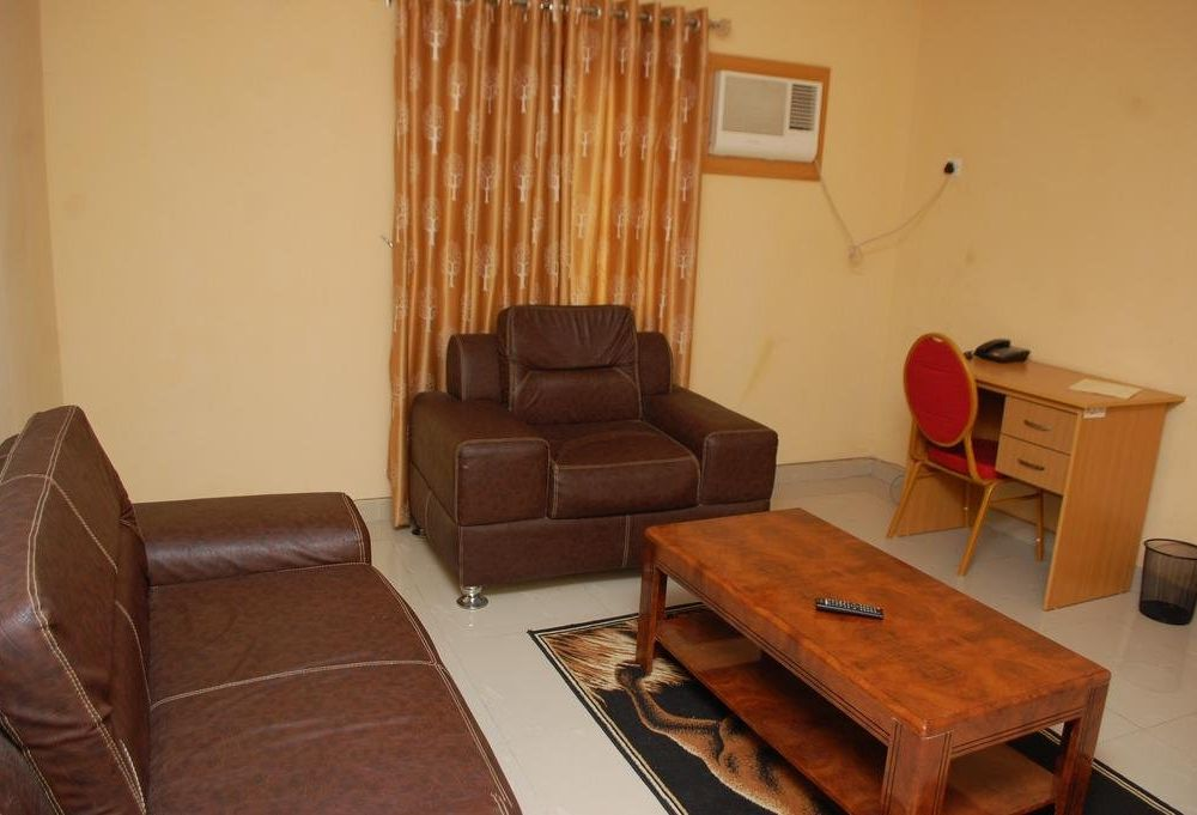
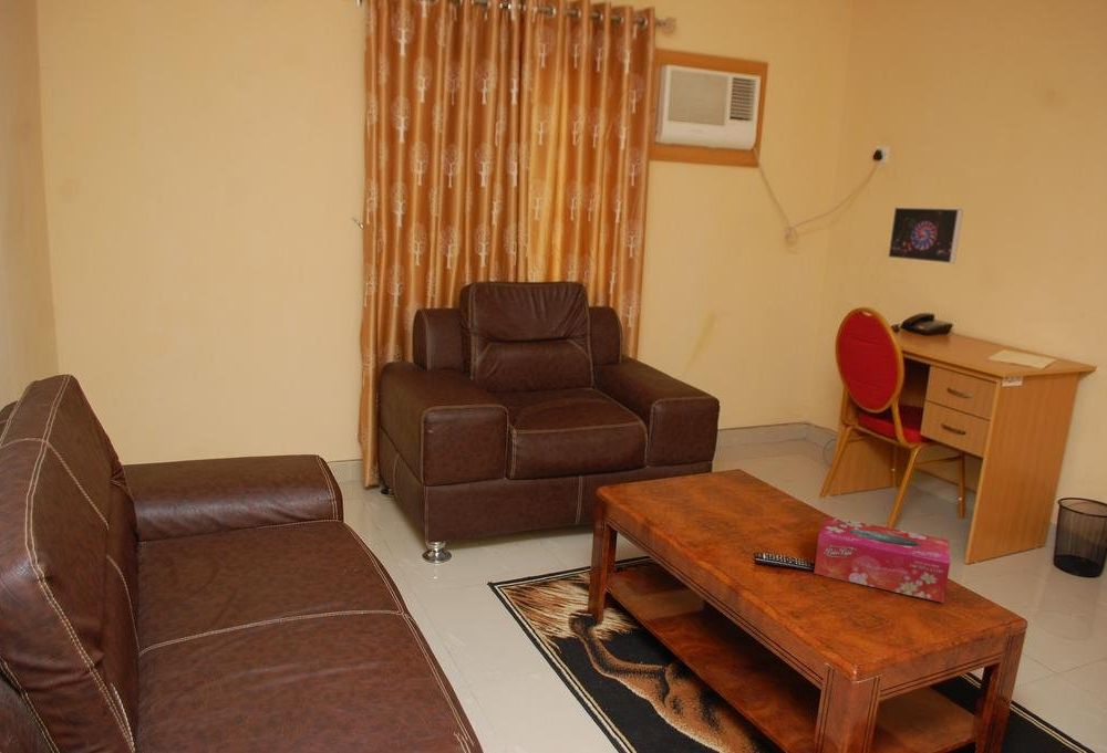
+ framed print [887,206,964,264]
+ tissue box [813,515,951,604]
